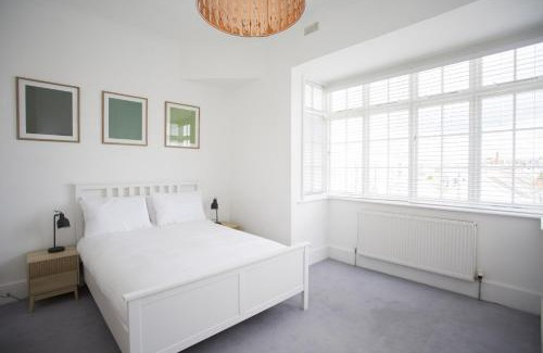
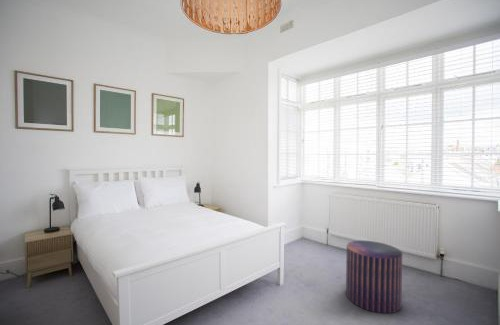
+ pouf [345,240,403,314]
